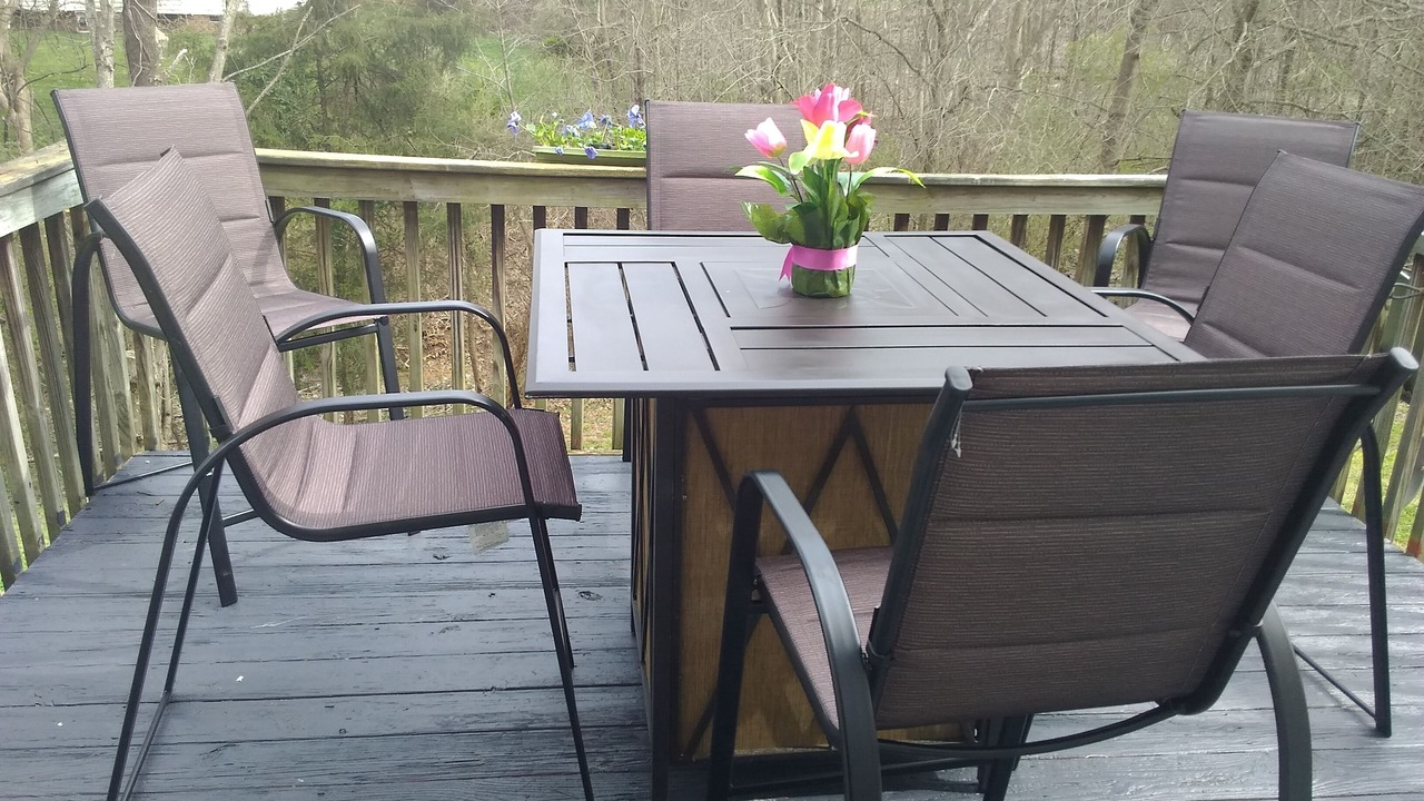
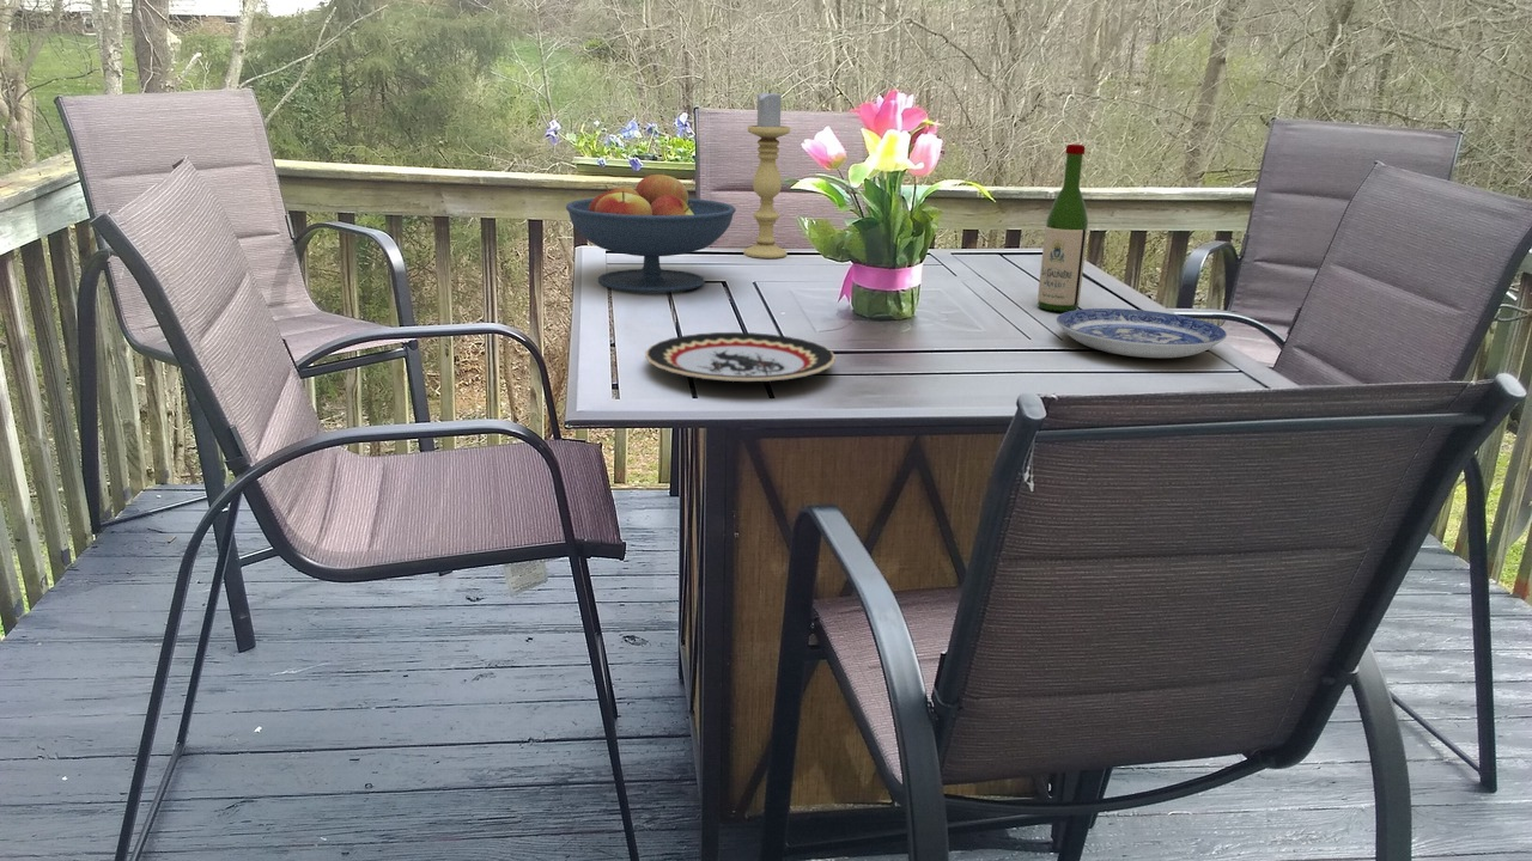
+ fruit bowl [565,171,737,293]
+ plate [644,331,837,383]
+ plate [1056,307,1228,359]
+ wine bottle [1036,144,1089,312]
+ candle holder [743,88,791,259]
